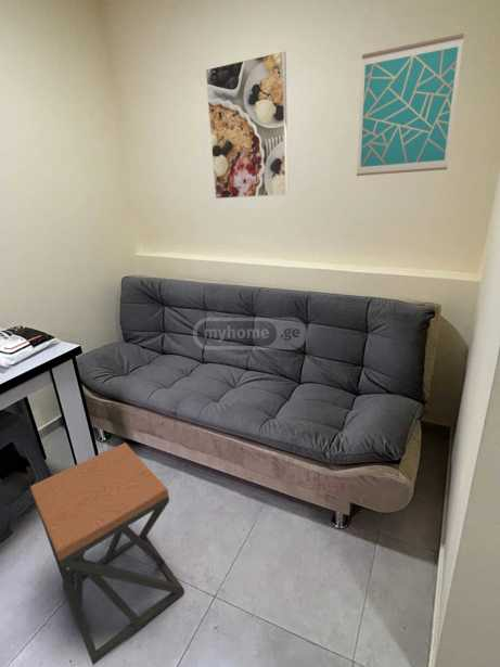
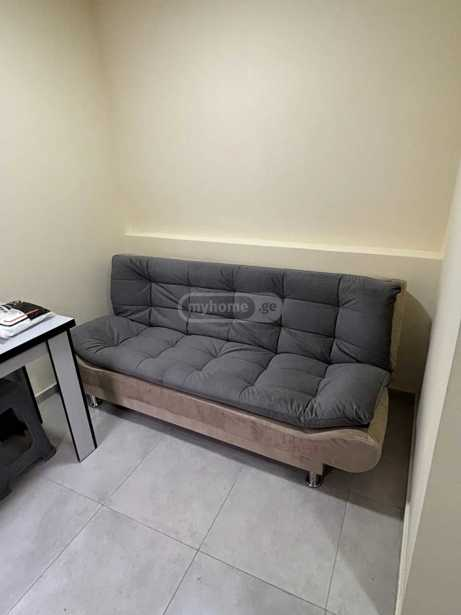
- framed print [204,50,289,200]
- wall art [356,33,465,177]
- stool [29,441,185,666]
